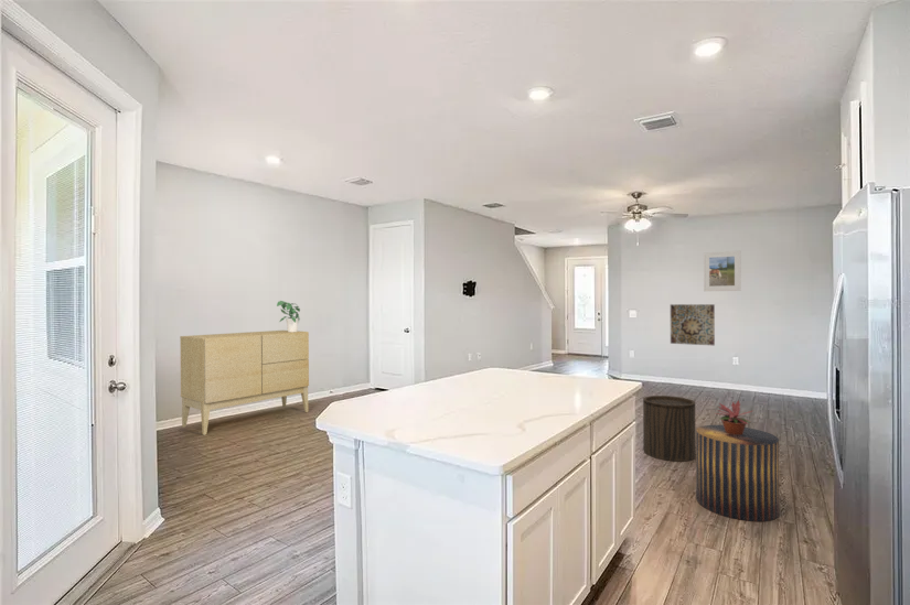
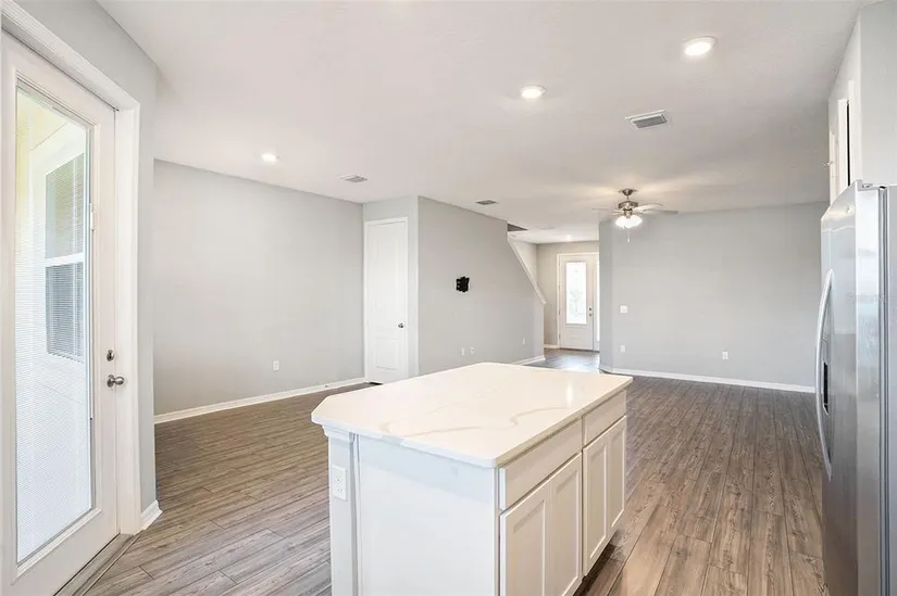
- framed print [703,250,742,292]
- stool [642,395,696,463]
- potted plant [715,399,756,435]
- wall art [670,303,716,346]
- potted plant [276,300,301,332]
- sideboard [179,329,310,436]
- stool [695,424,780,522]
